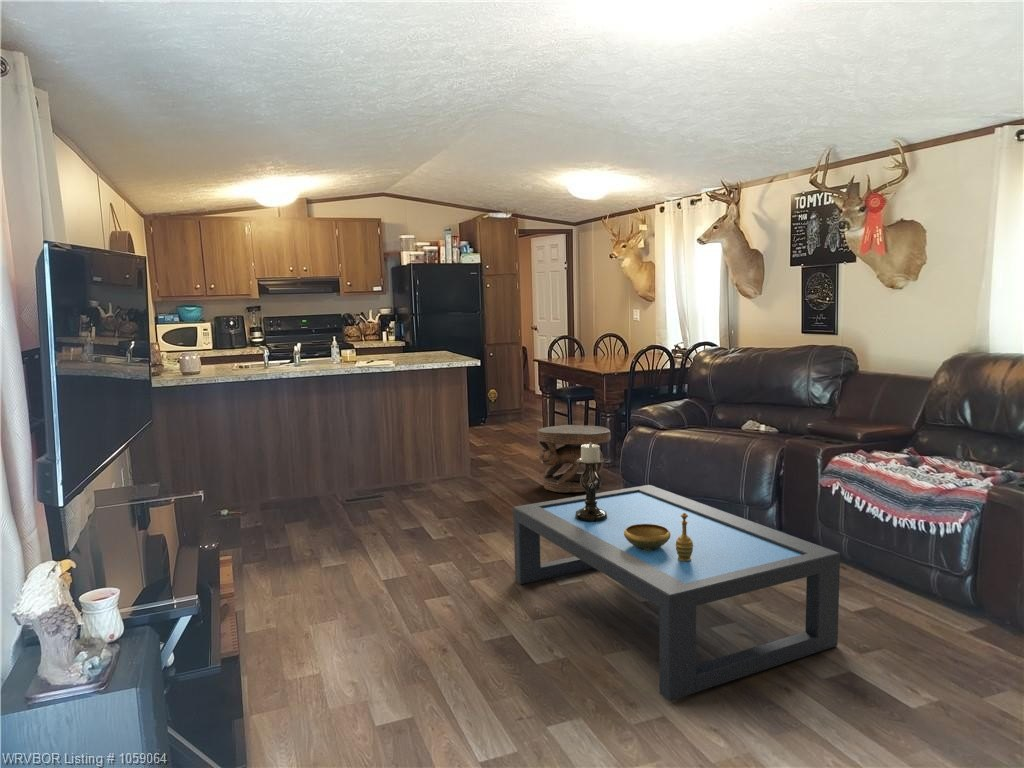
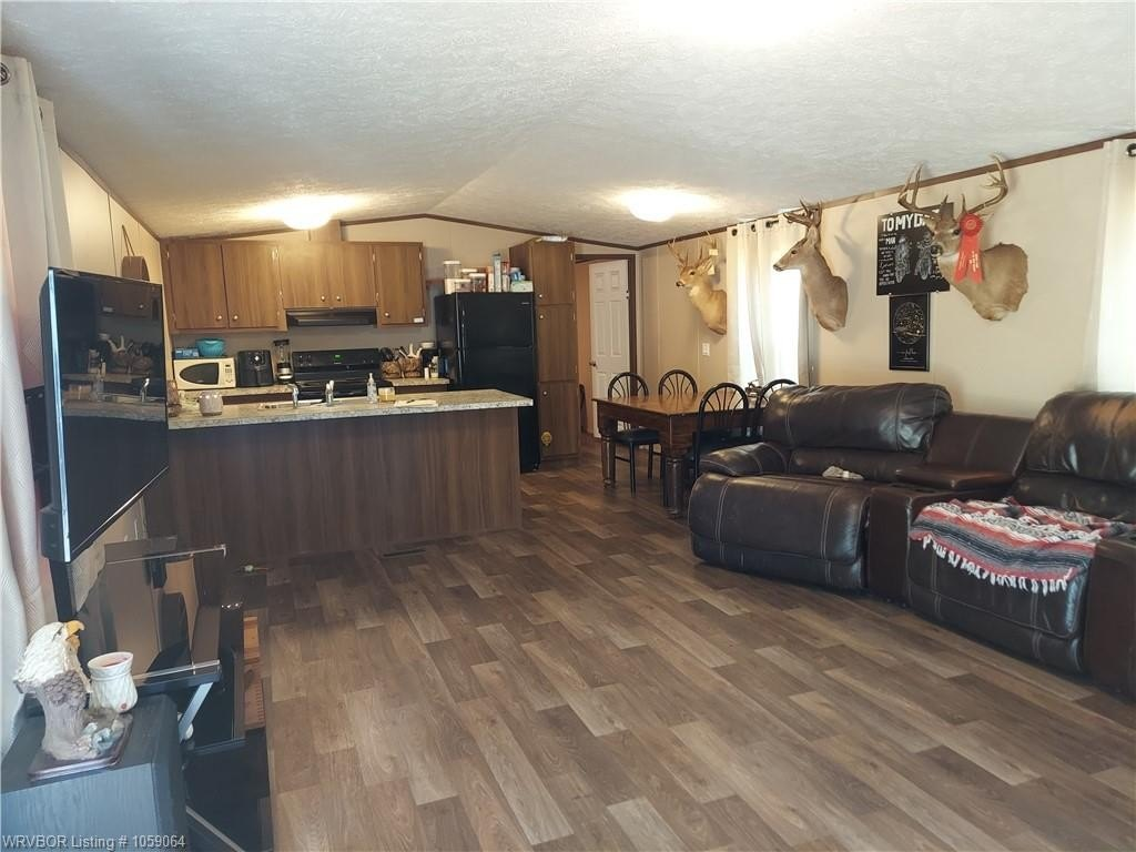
- coffee table [512,484,841,702]
- carved stool [536,424,612,494]
- candle holder [575,443,607,522]
- decorative bowl [624,513,694,561]
